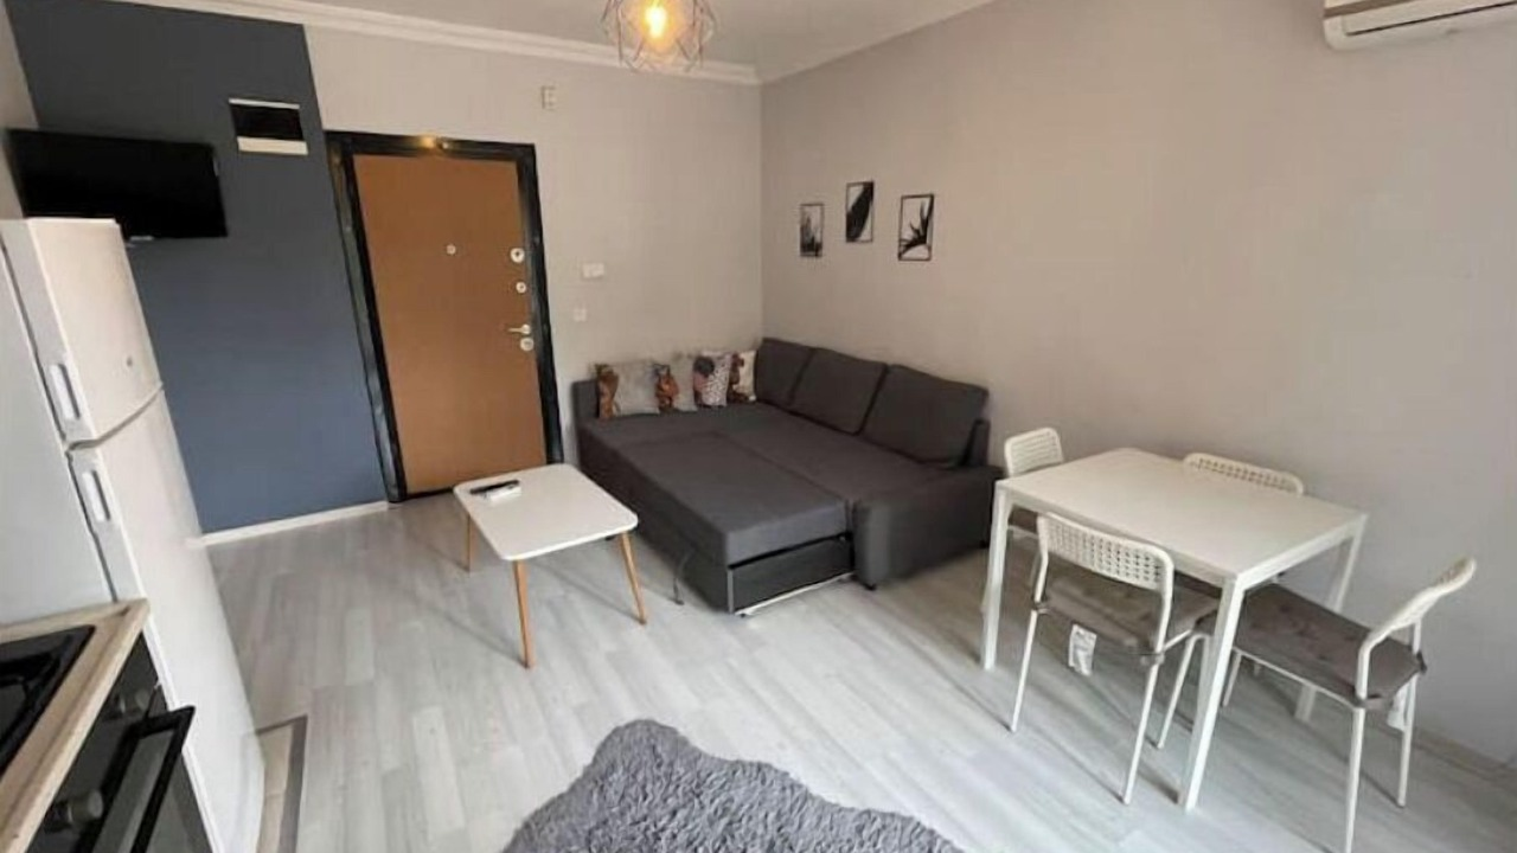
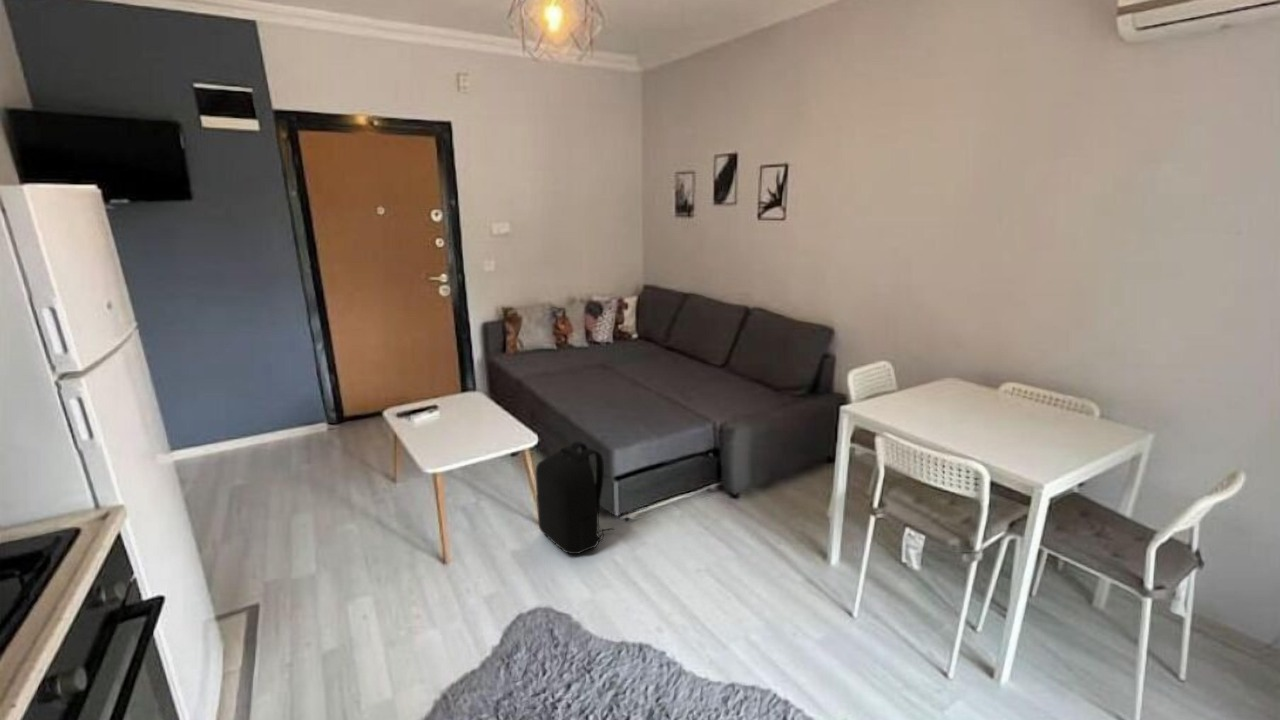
+ backpack [534,440,615,555]
